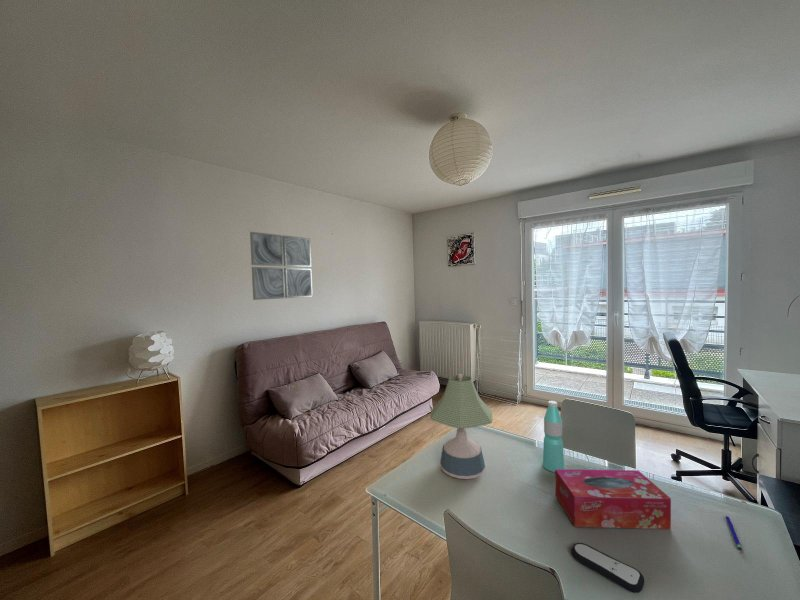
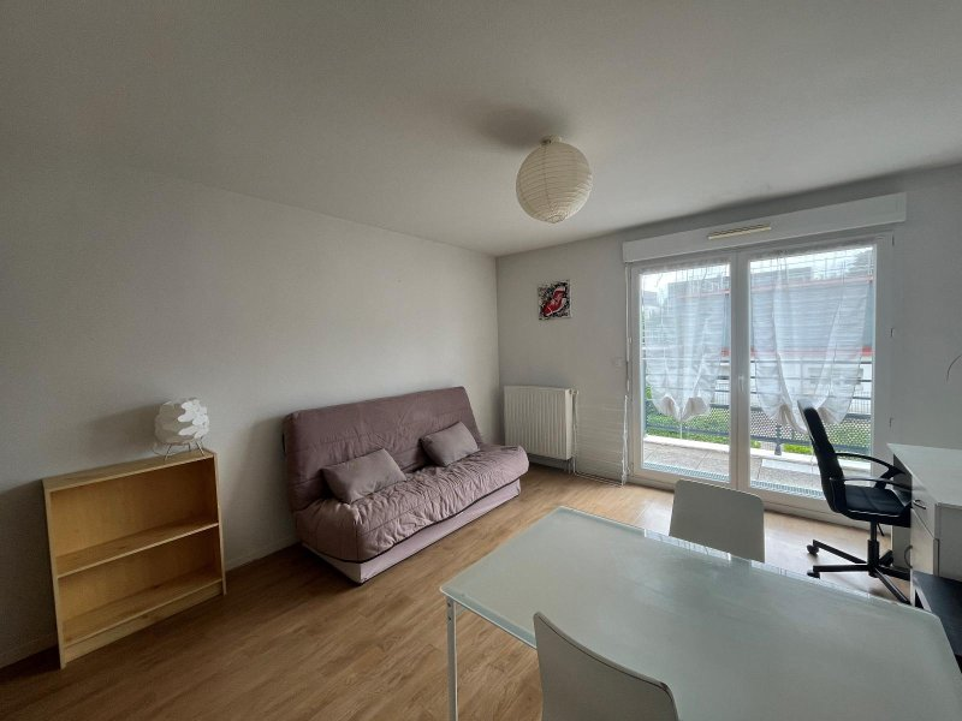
- remote control [570,542,646,594]
- desk lamp [429,373,494,480]
- tissue box [554,468,672,530]
- water bottle [542,400,565,473]
- wall art [249,231,314,301]
- pen [725,515,743,551]
